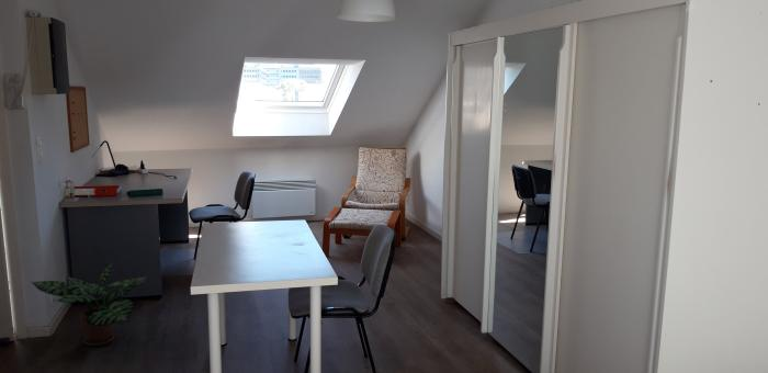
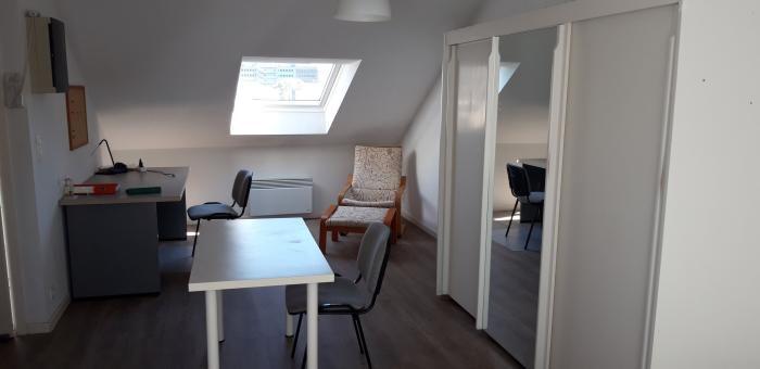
- potted plant [31,260,149,347]
